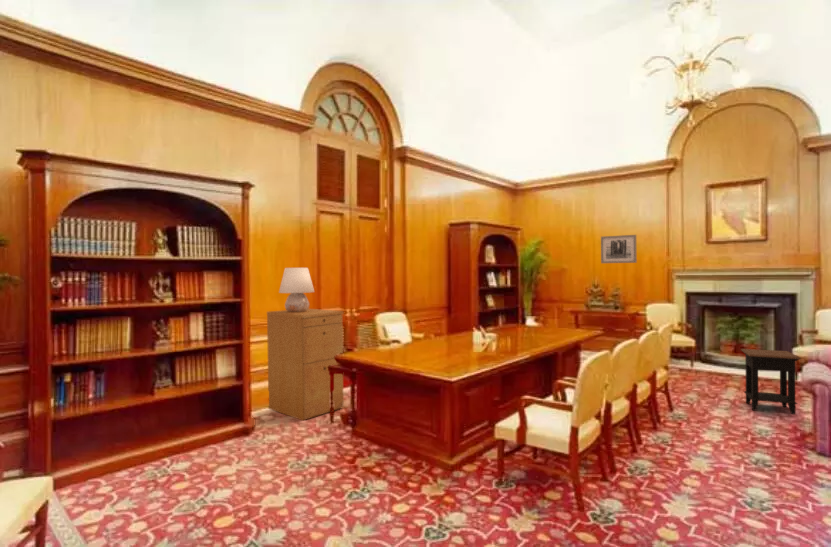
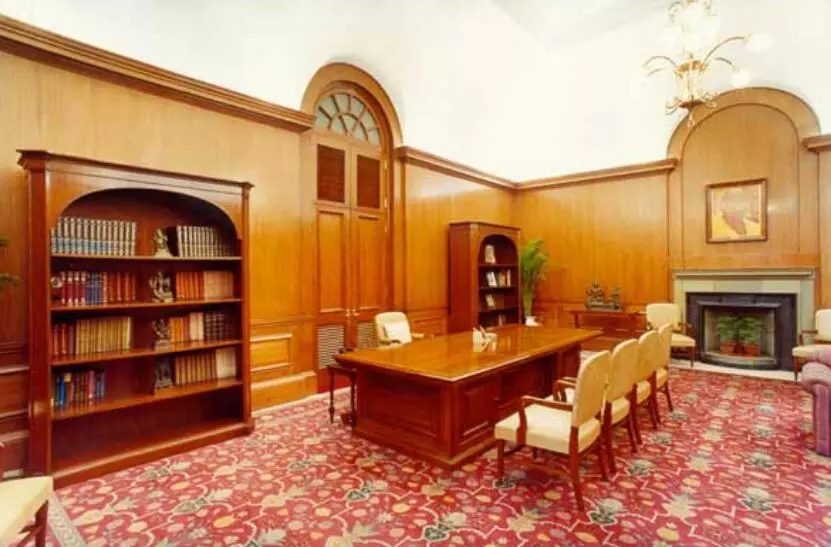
- filing cabinet [266,308,344,421]
- side table [740,348,802,415]
- wall art [600,234,638,264]
- table lamp [278,267,315,312]
